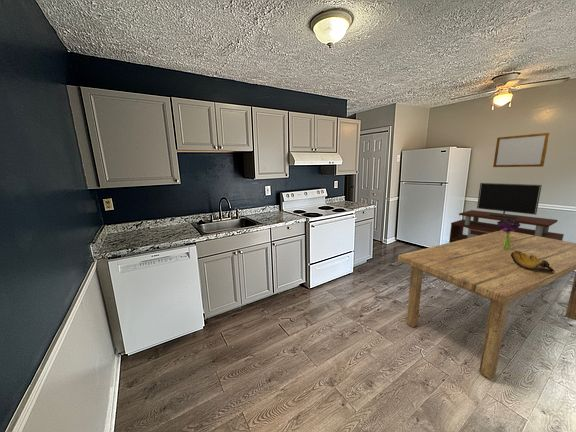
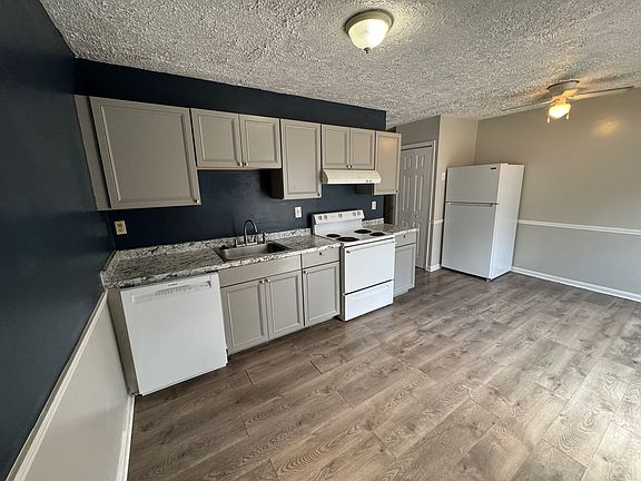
- bouquet [496,219,521,250]
- tv stand [448,182,565,243]
- dining table [397,230,576,380]
- writing board [492,132,551,168]
- banana bunch [511,251,555,272]
